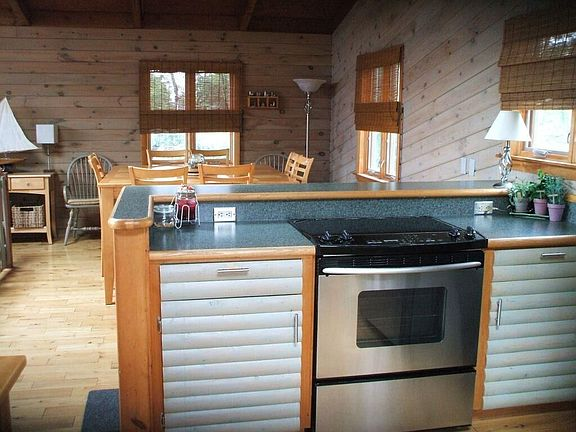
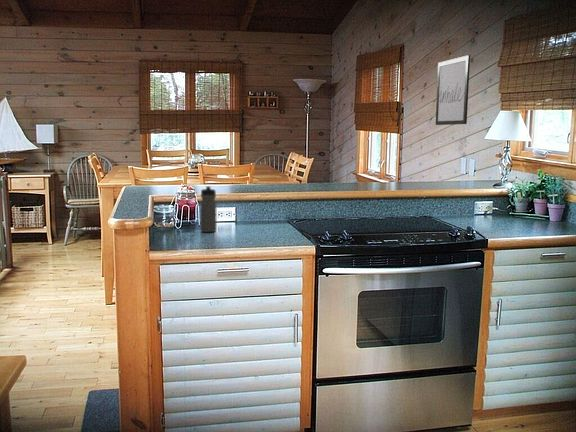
+ water bottle [199,185,218,233]
+ wall art [434,54,471,126]
